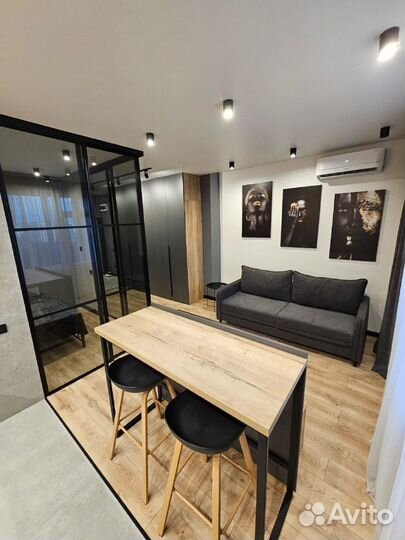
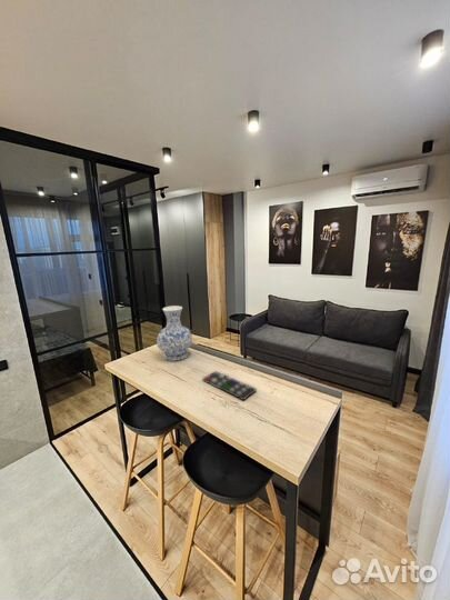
+ vase [156,304,193,362]
+ remote control [201,370,258,401]
